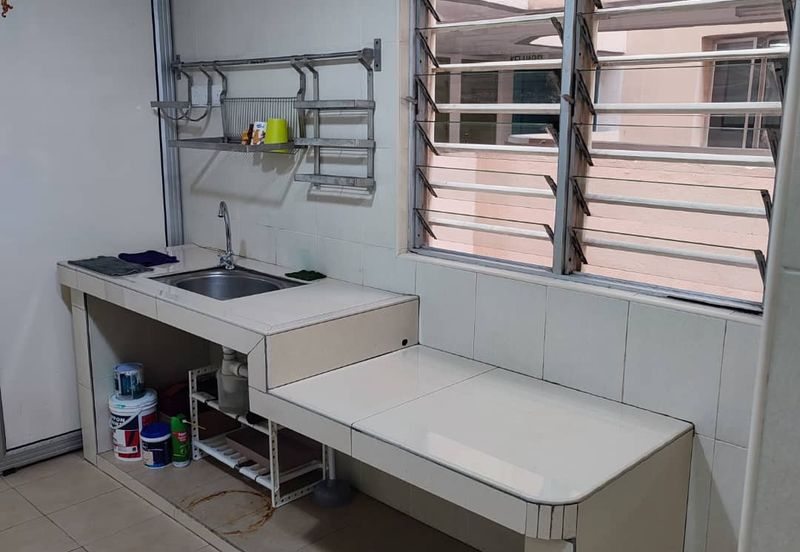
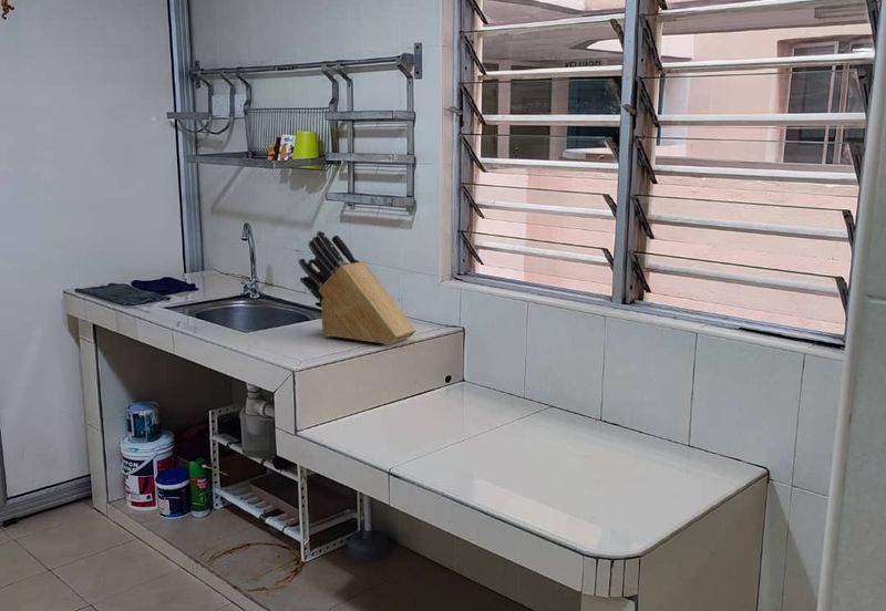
+ knife block [298,230,418,346]
